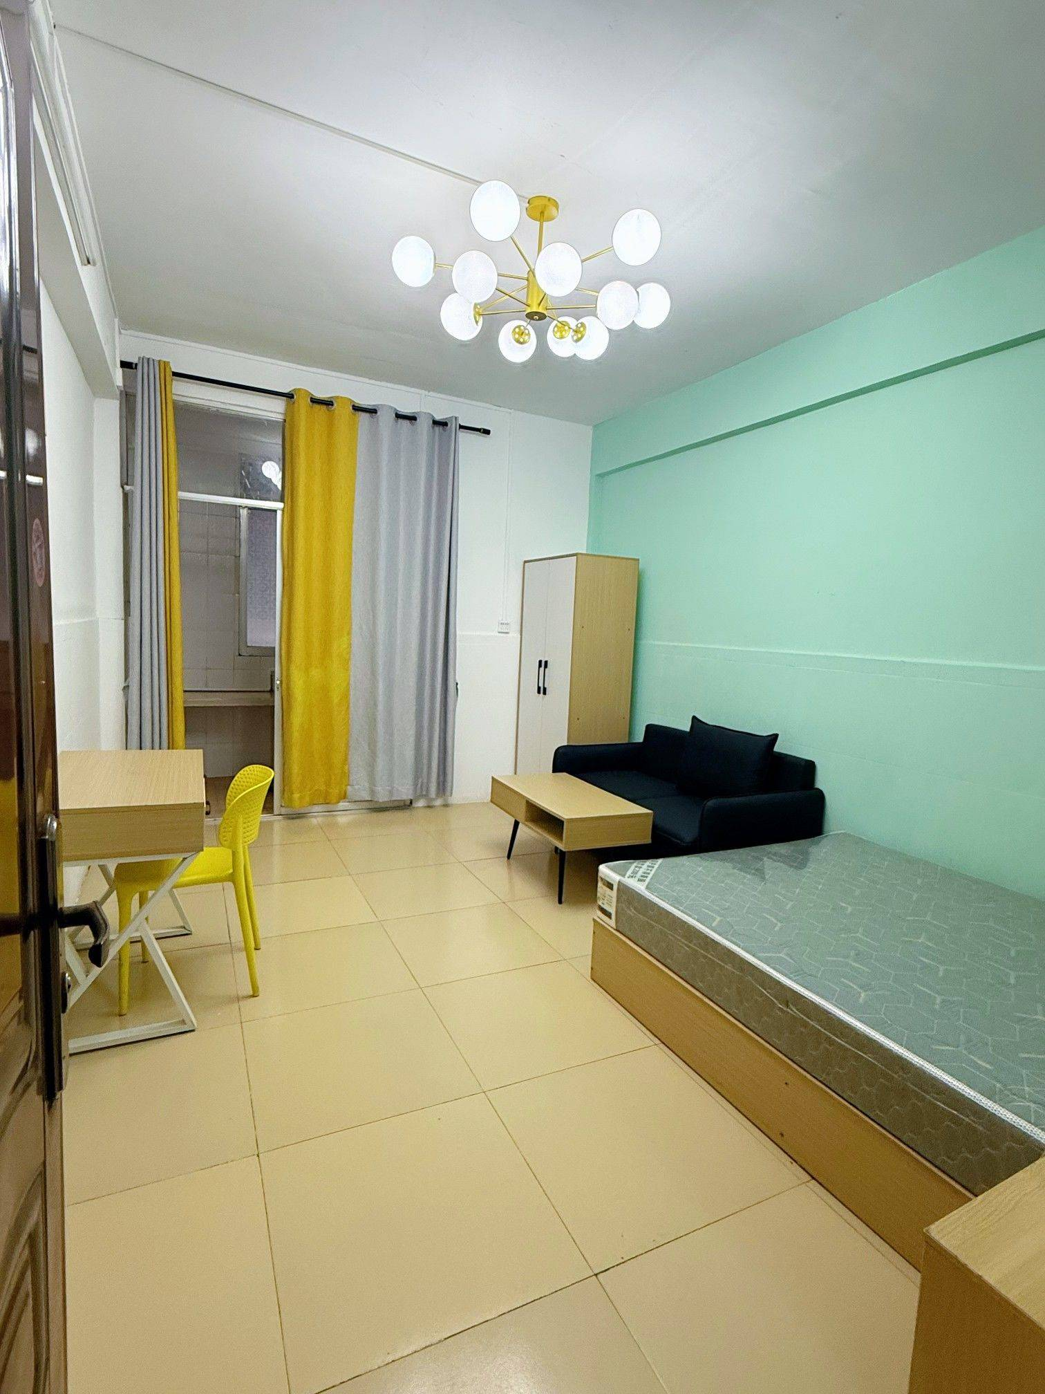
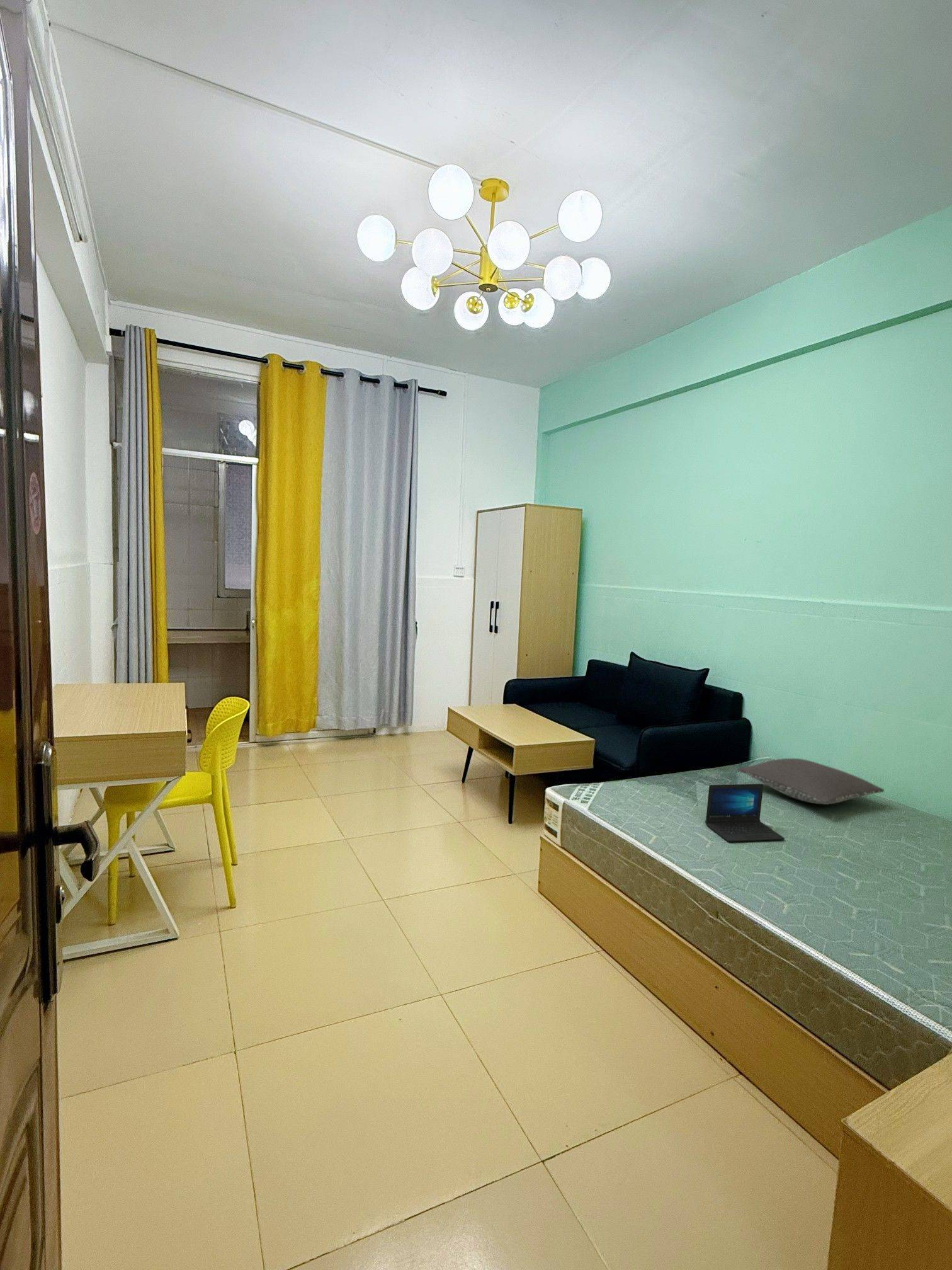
+ pillow [737,758,885,805]
+ laptop [705,783,785,842]
